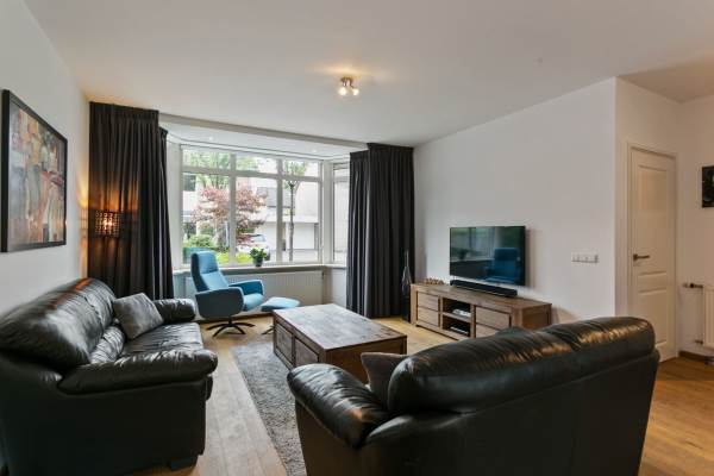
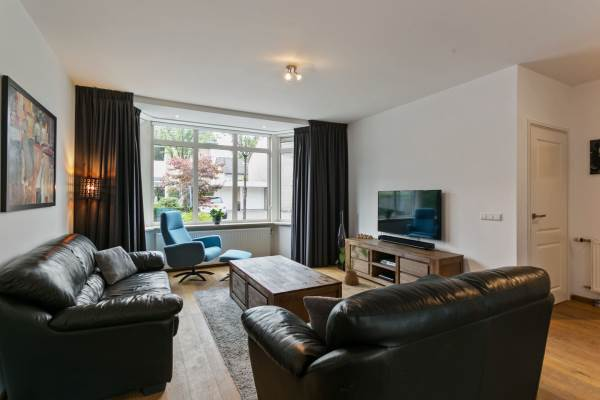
+ house plant [335,243,369,286]
